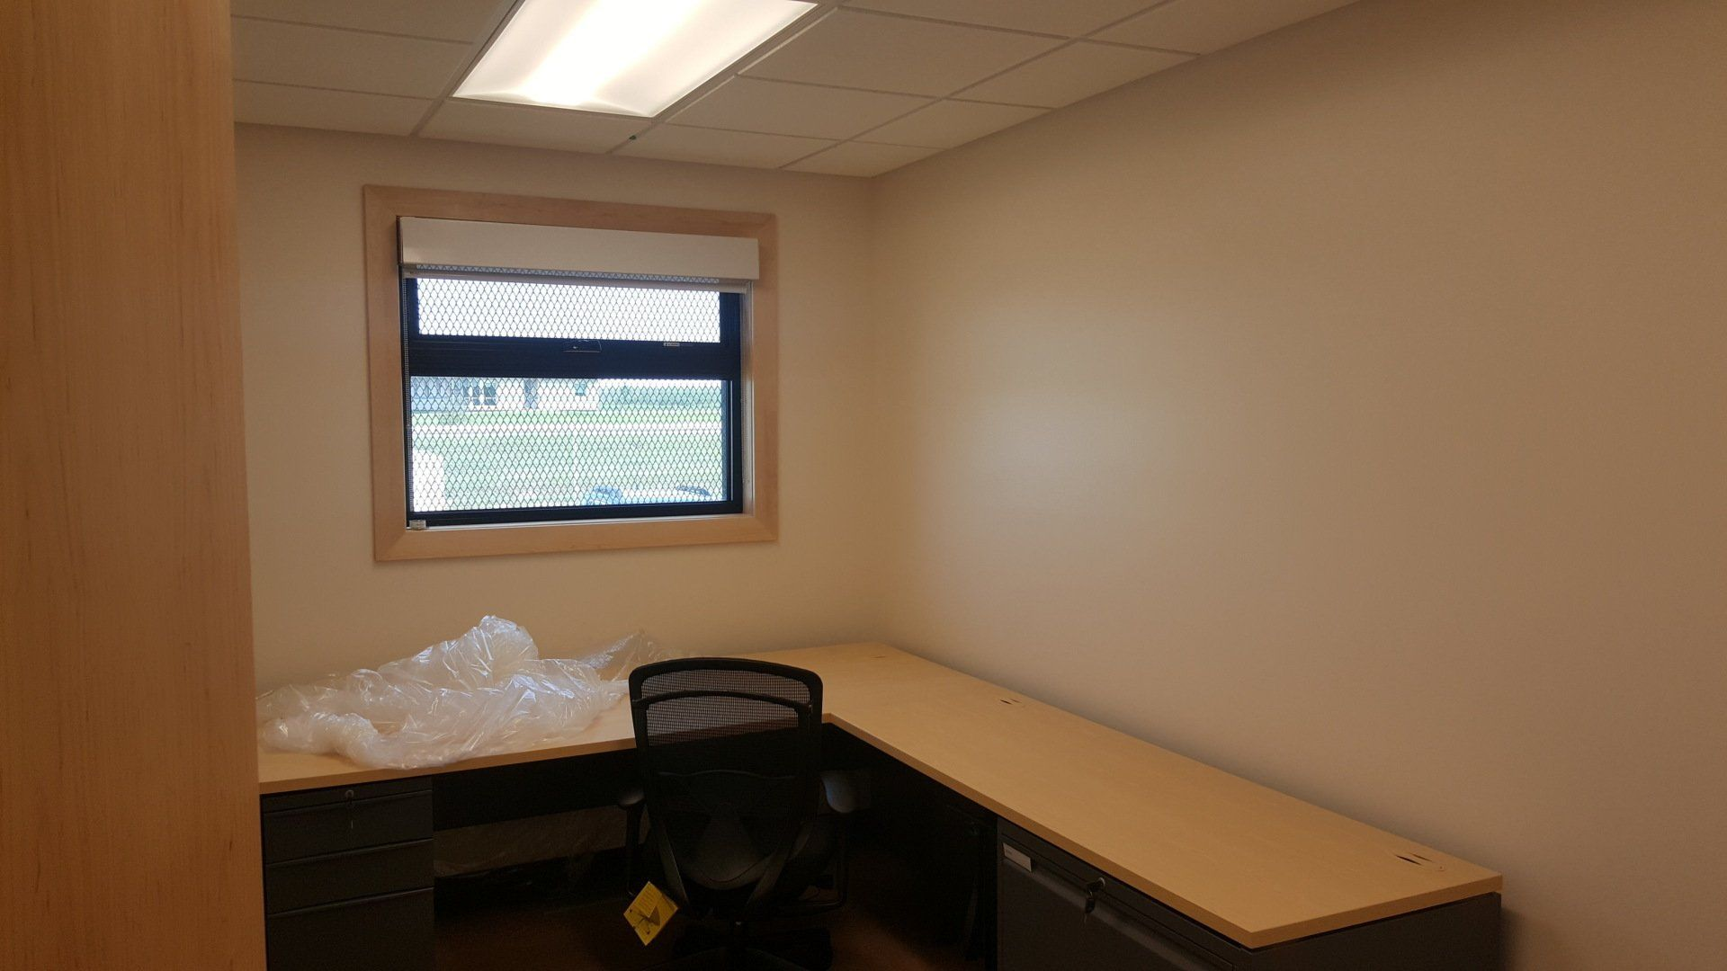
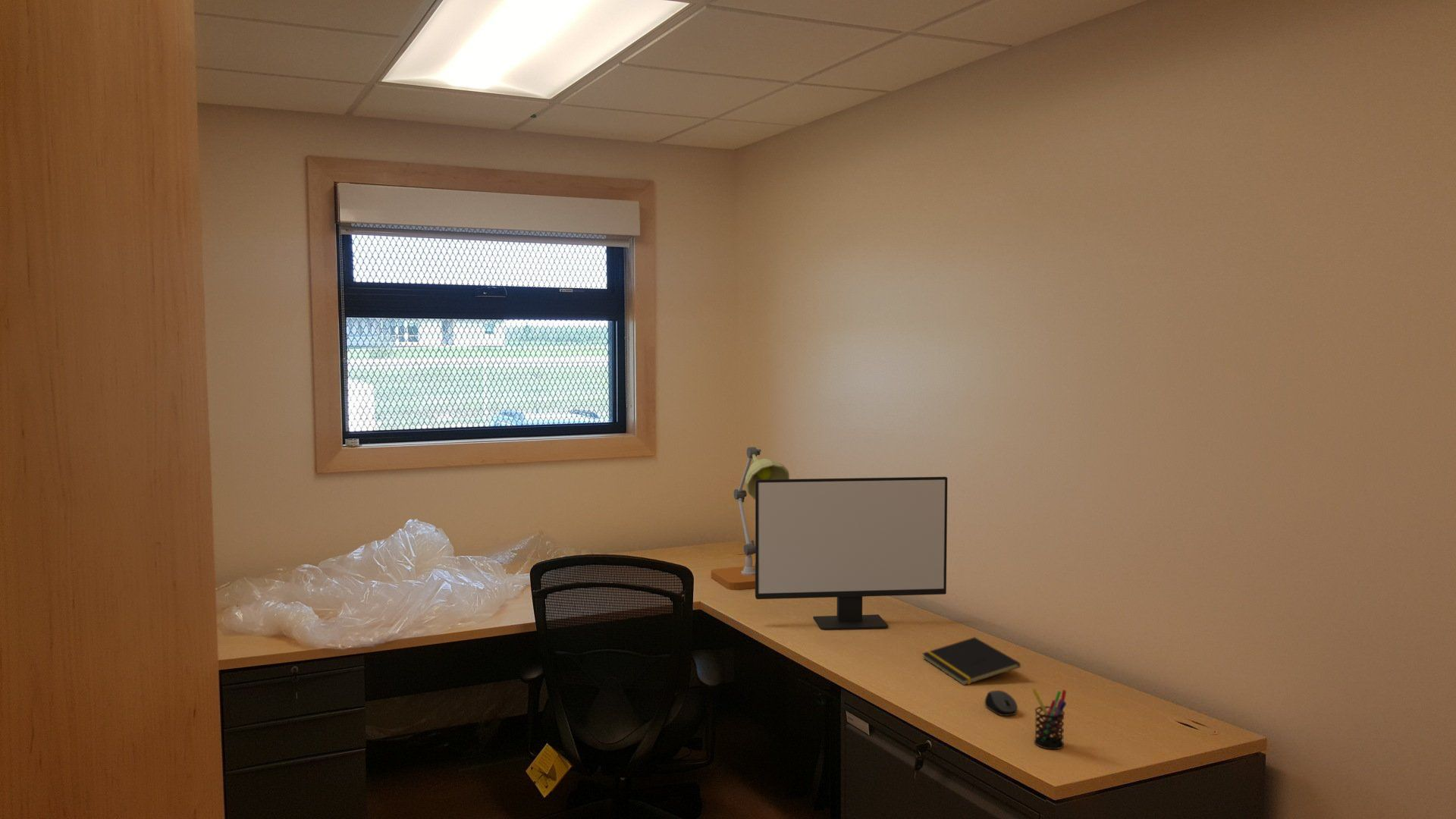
+ desk lamp [711,447,790,591]
+ computer monitor [755,476,948,631]
+ computer mouse [984,689,1018,717]
+ pen holder [1031,687,1067,750]
+ notepad [921,636,1021,686]
